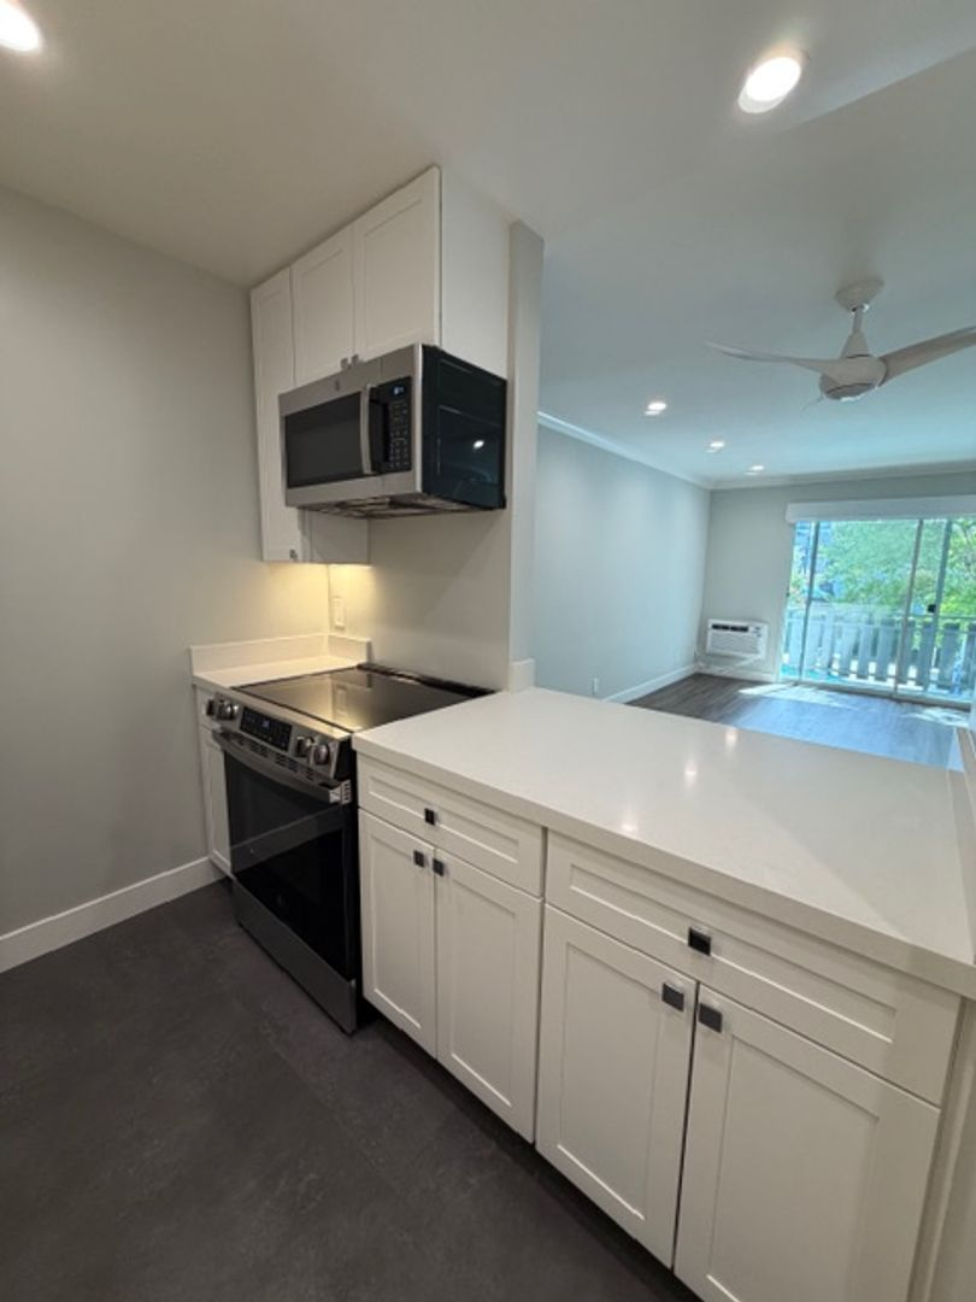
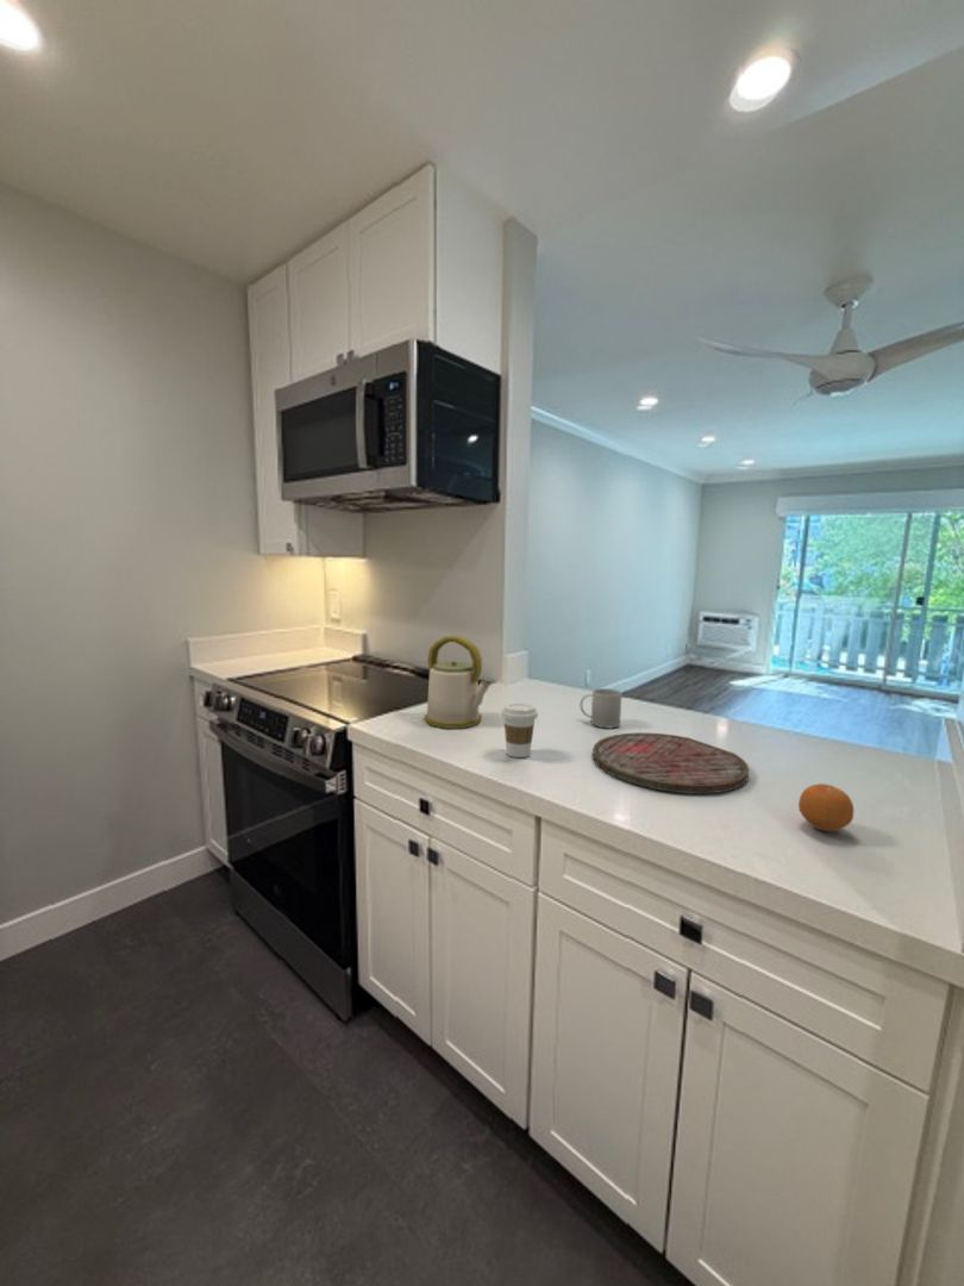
+ mug [578,687,624,729]
+ kettle [422,635,490,730]
+ coffee cup [500,703,539,759]
+ cutting board [591,731,750,794]
+ fruit [797,782,855,832]
